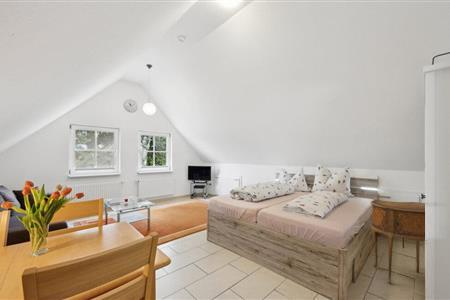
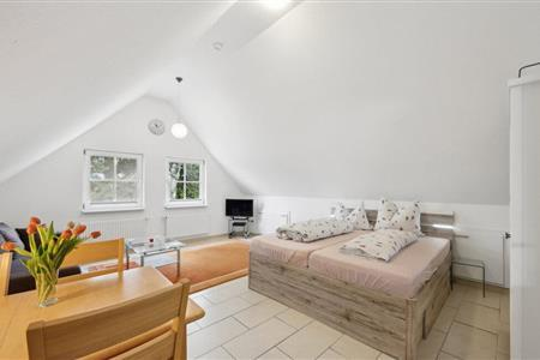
- side table [369,199,426,284]
